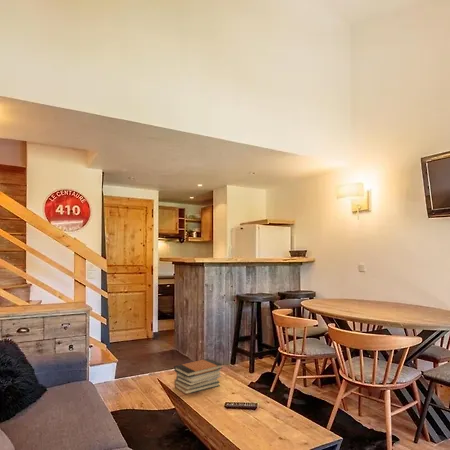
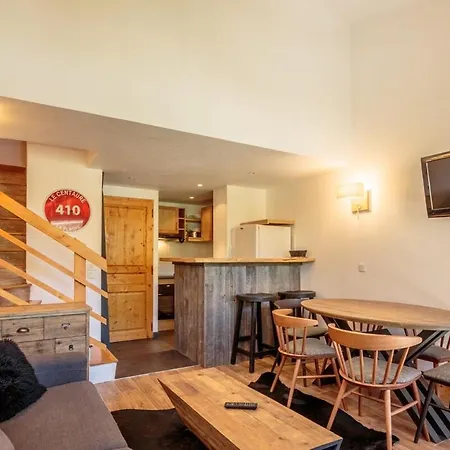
- book stack [173,358,223,395]
